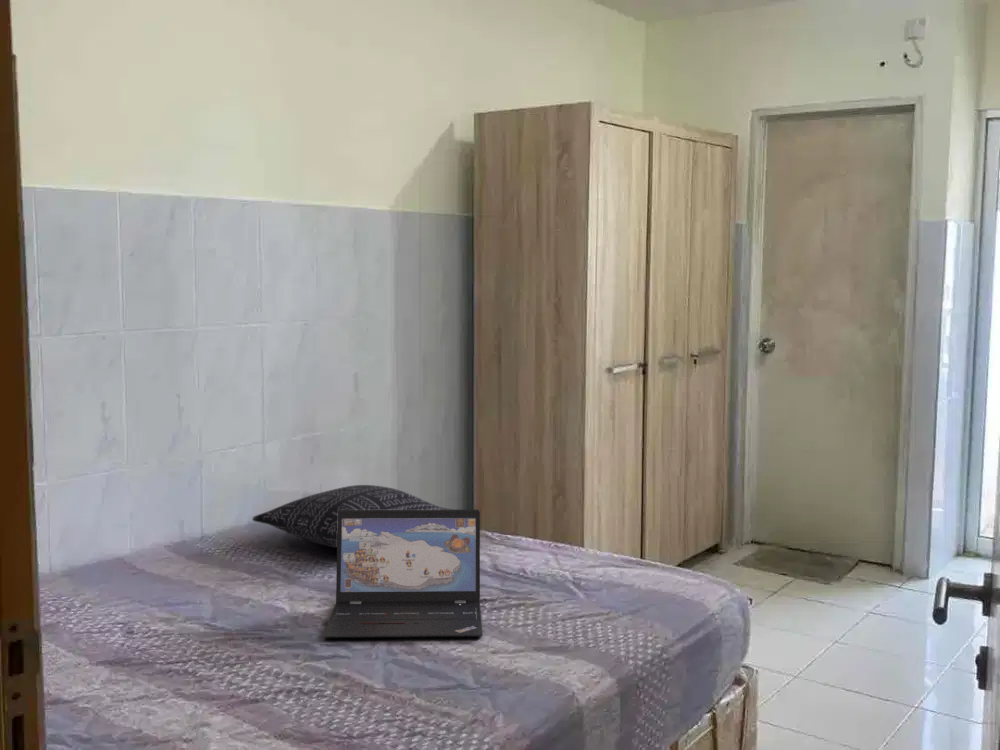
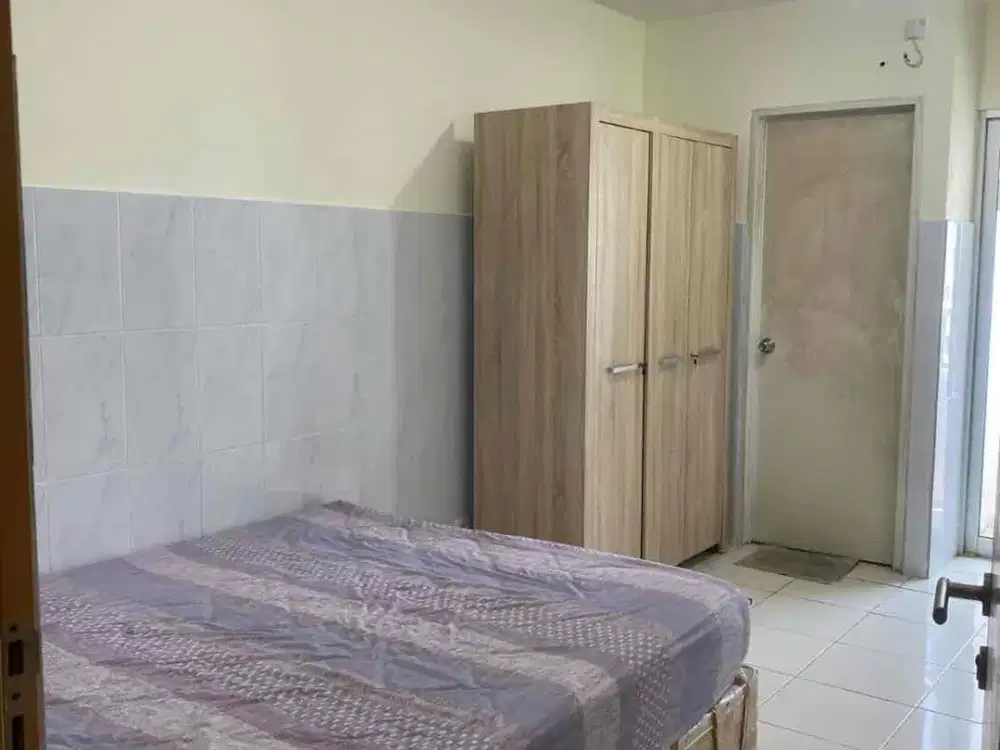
- pillow [251,484,455,549]
- laptop [323,509,484,639]
